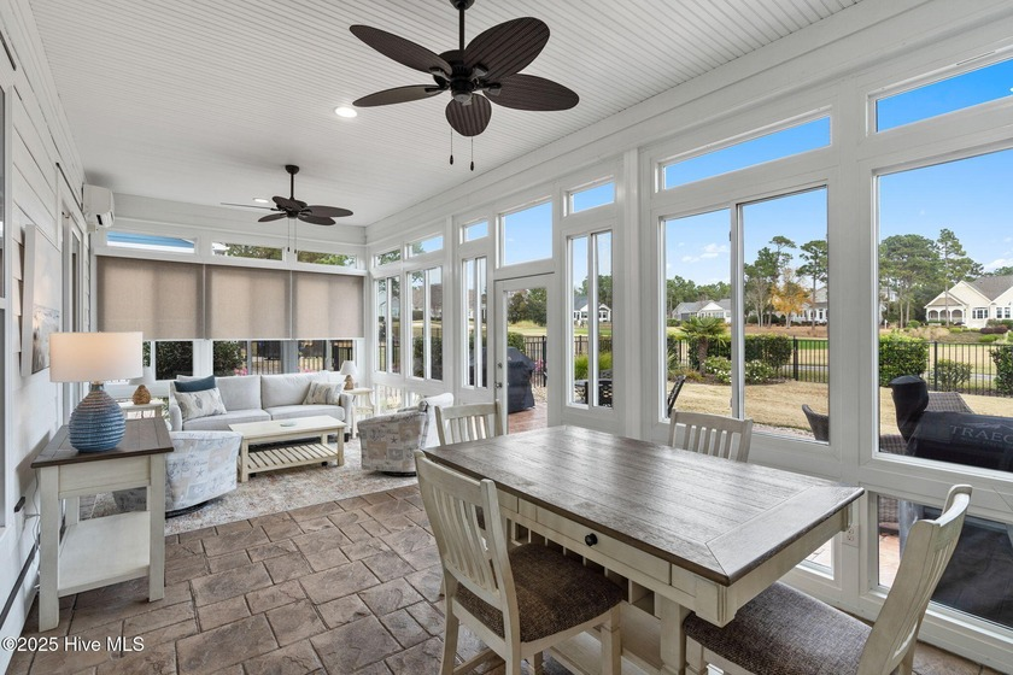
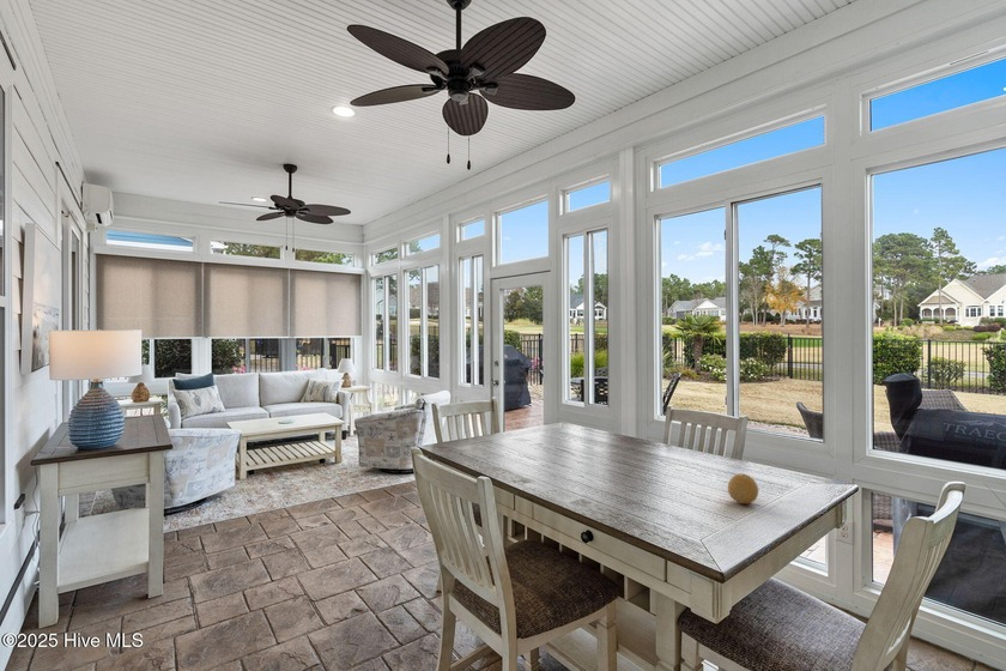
+ fruit [727,473,759,504]
